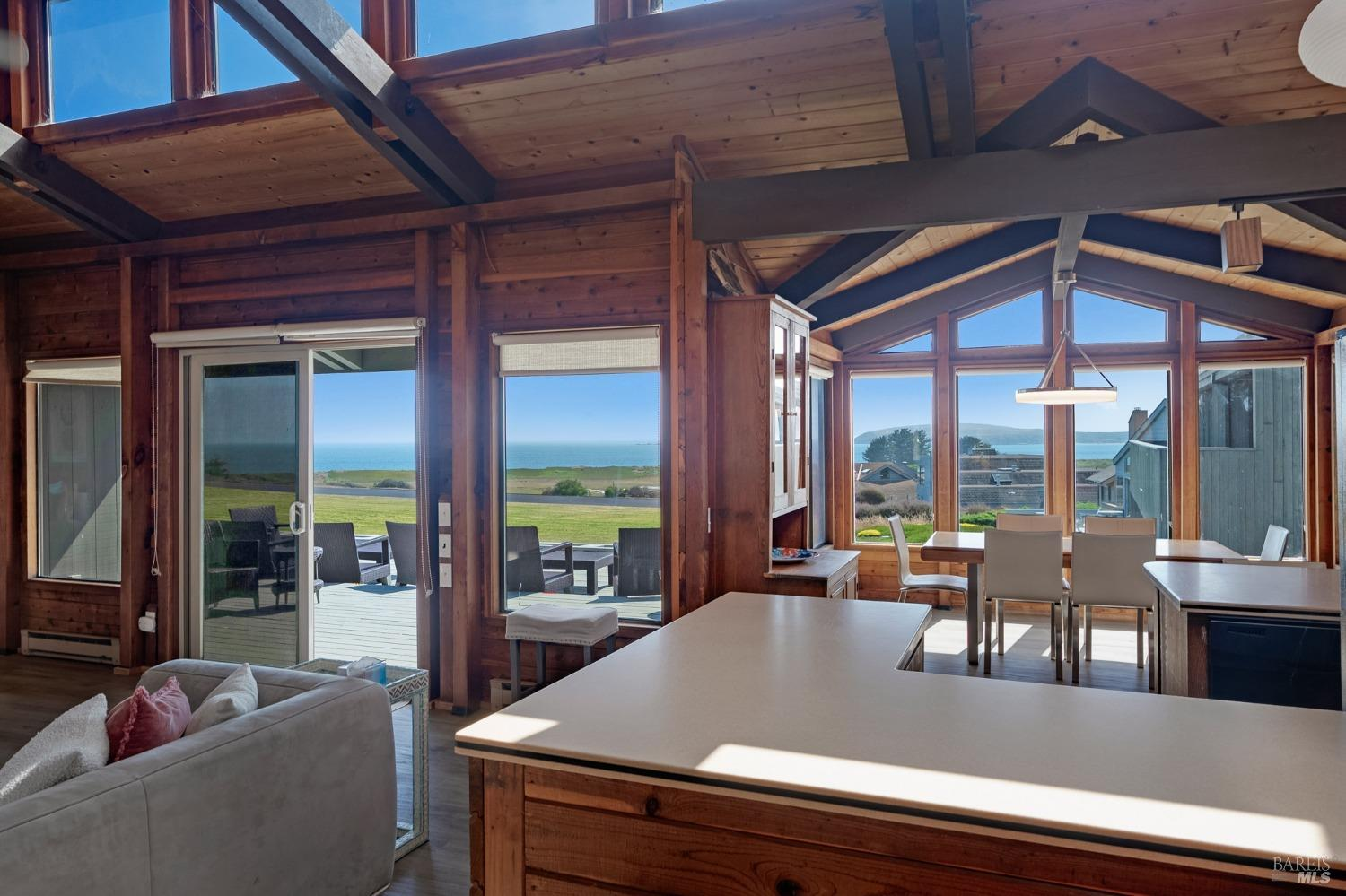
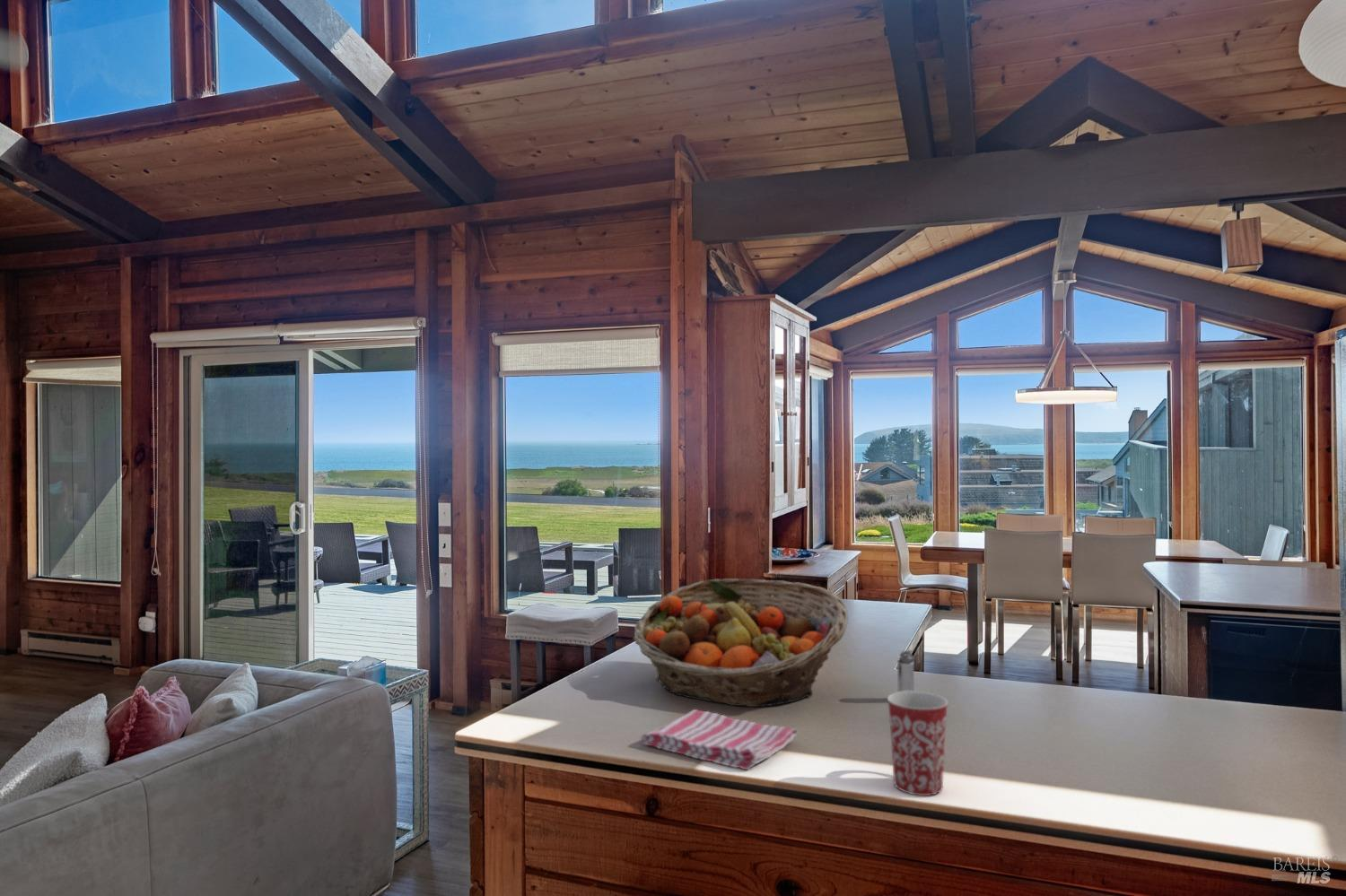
+ mug [887,691,949,796]
+ fruit basket [633,578,849,708]
+ dish towel [640,709,798,771]
+ shaker [896,650,915,692]
